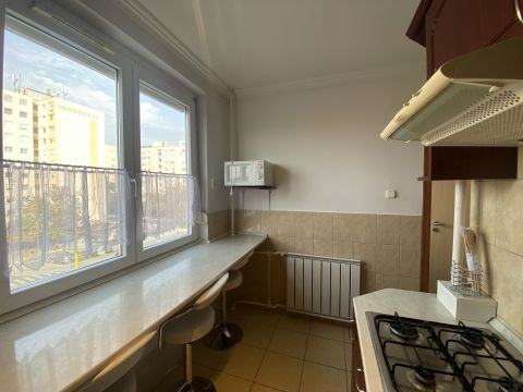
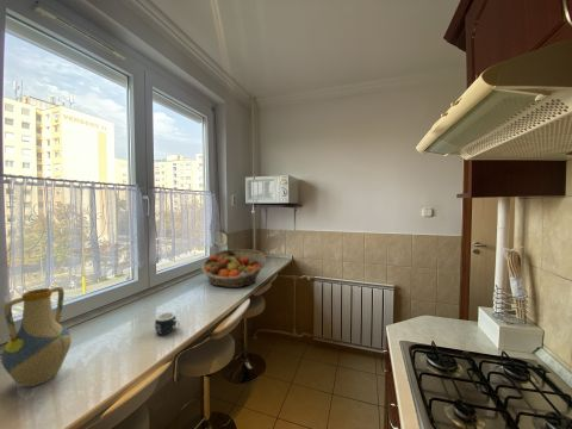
+ fruit basket [200,248,267,288]
+ mug [154,311,181,335]
+ vase [0,286,73,388]
